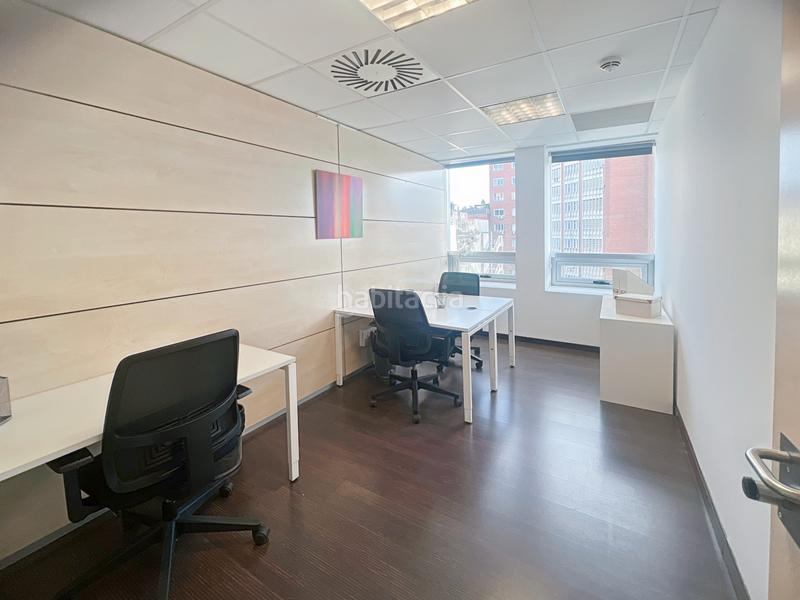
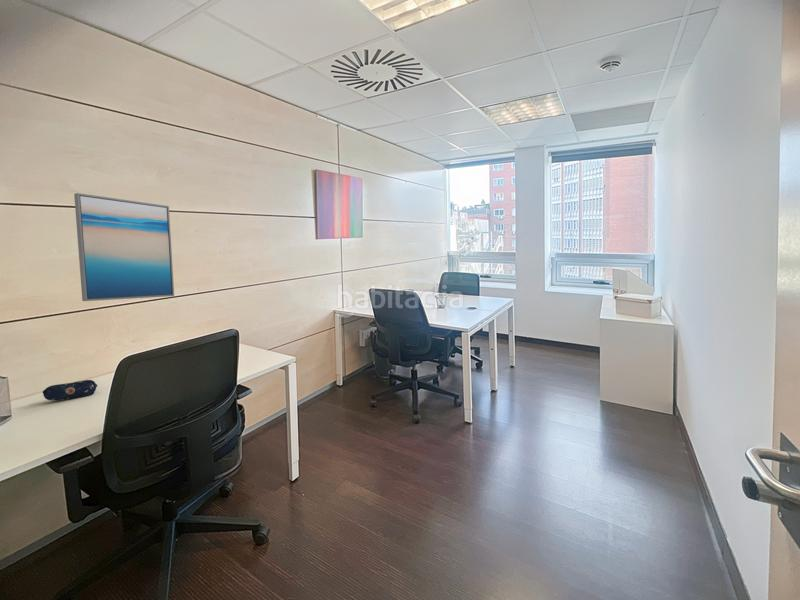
+ pencil case [42,379,99,401]
+ wall art [73,192,175,302]
